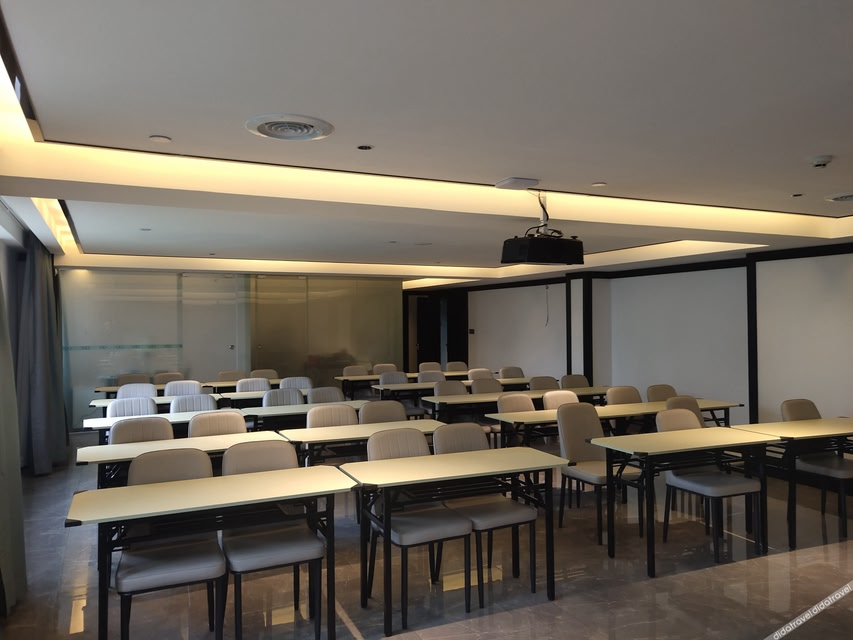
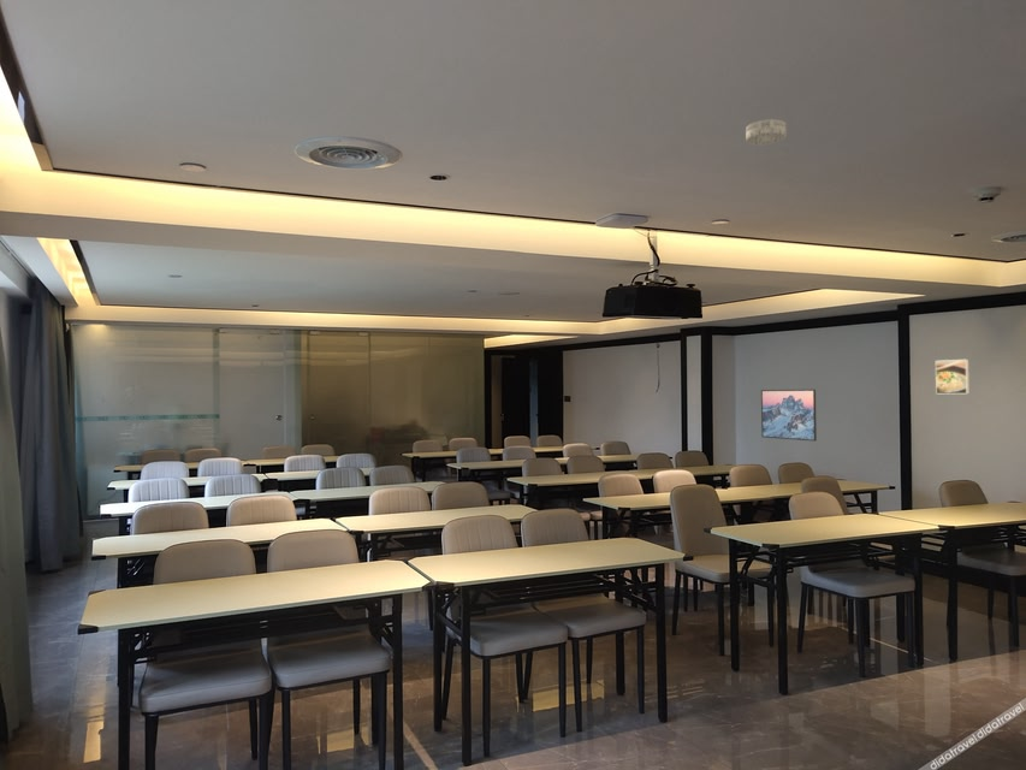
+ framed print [760,389,818,443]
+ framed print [935,359,971,395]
+ smoke detector [745,118,787,146]
